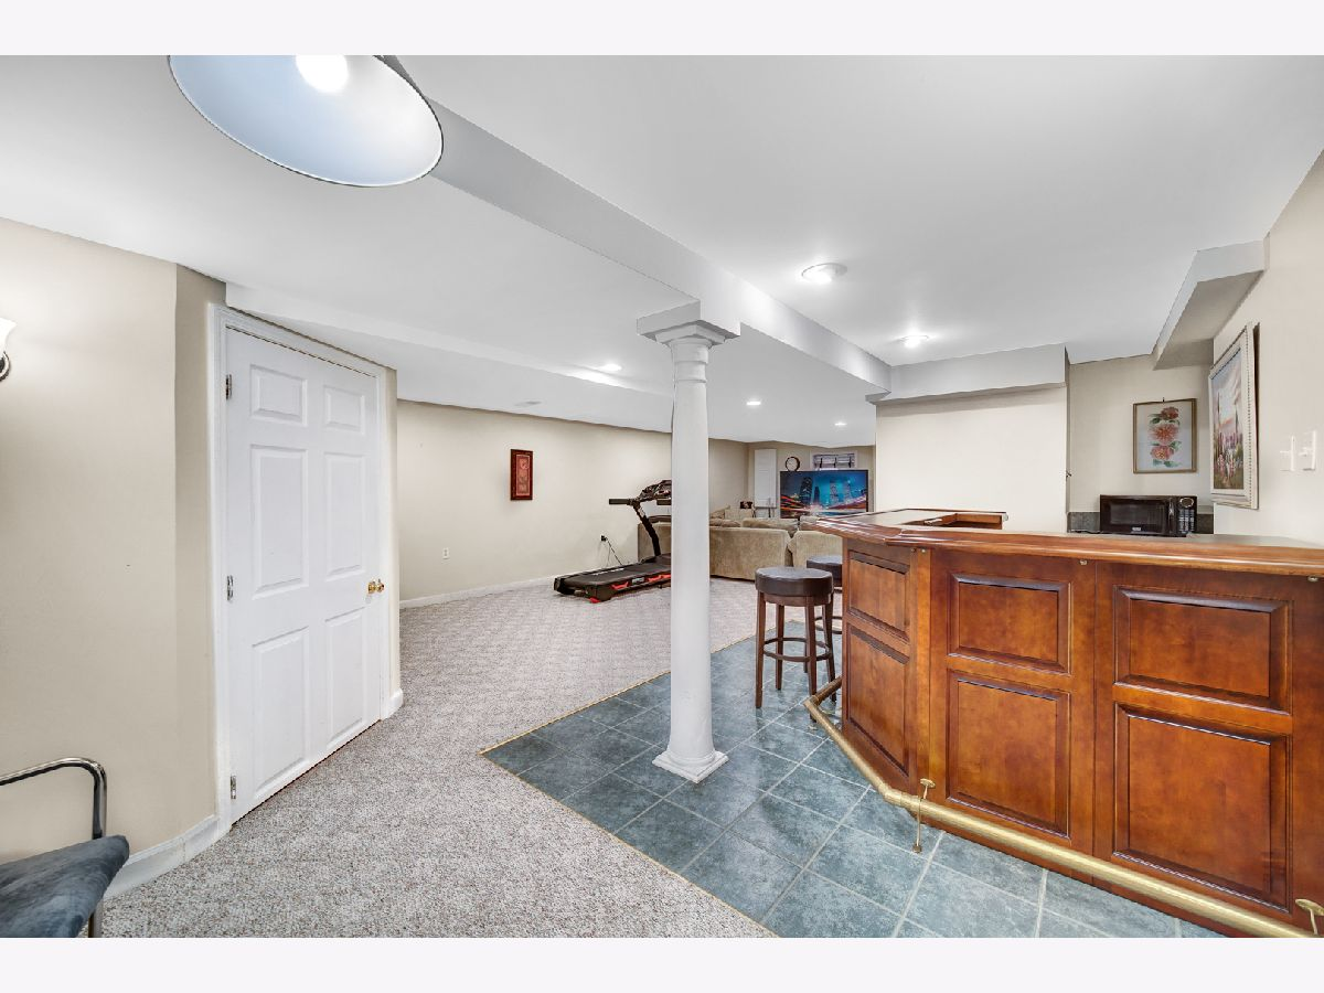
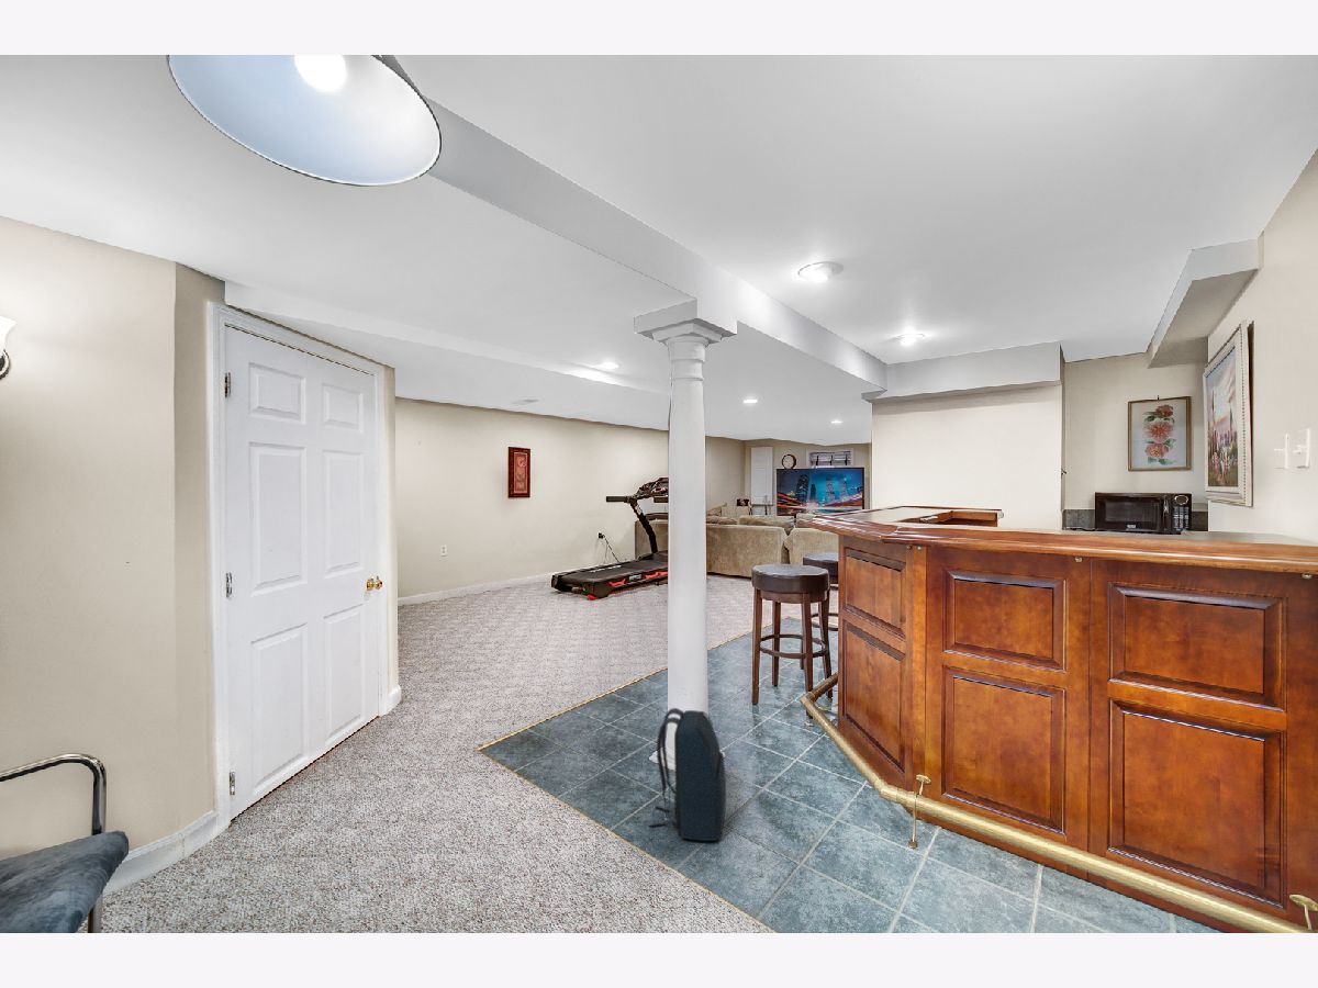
+ backpack [648,707,727,842]
